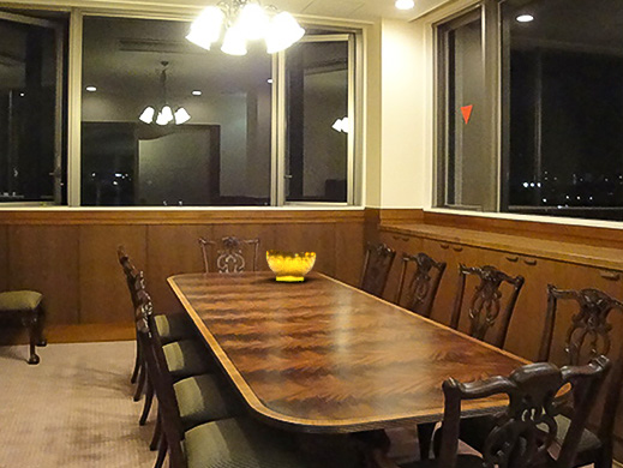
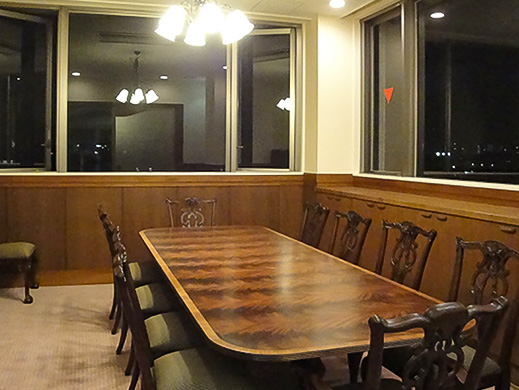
- decorative bowl [265,247,317,282]
